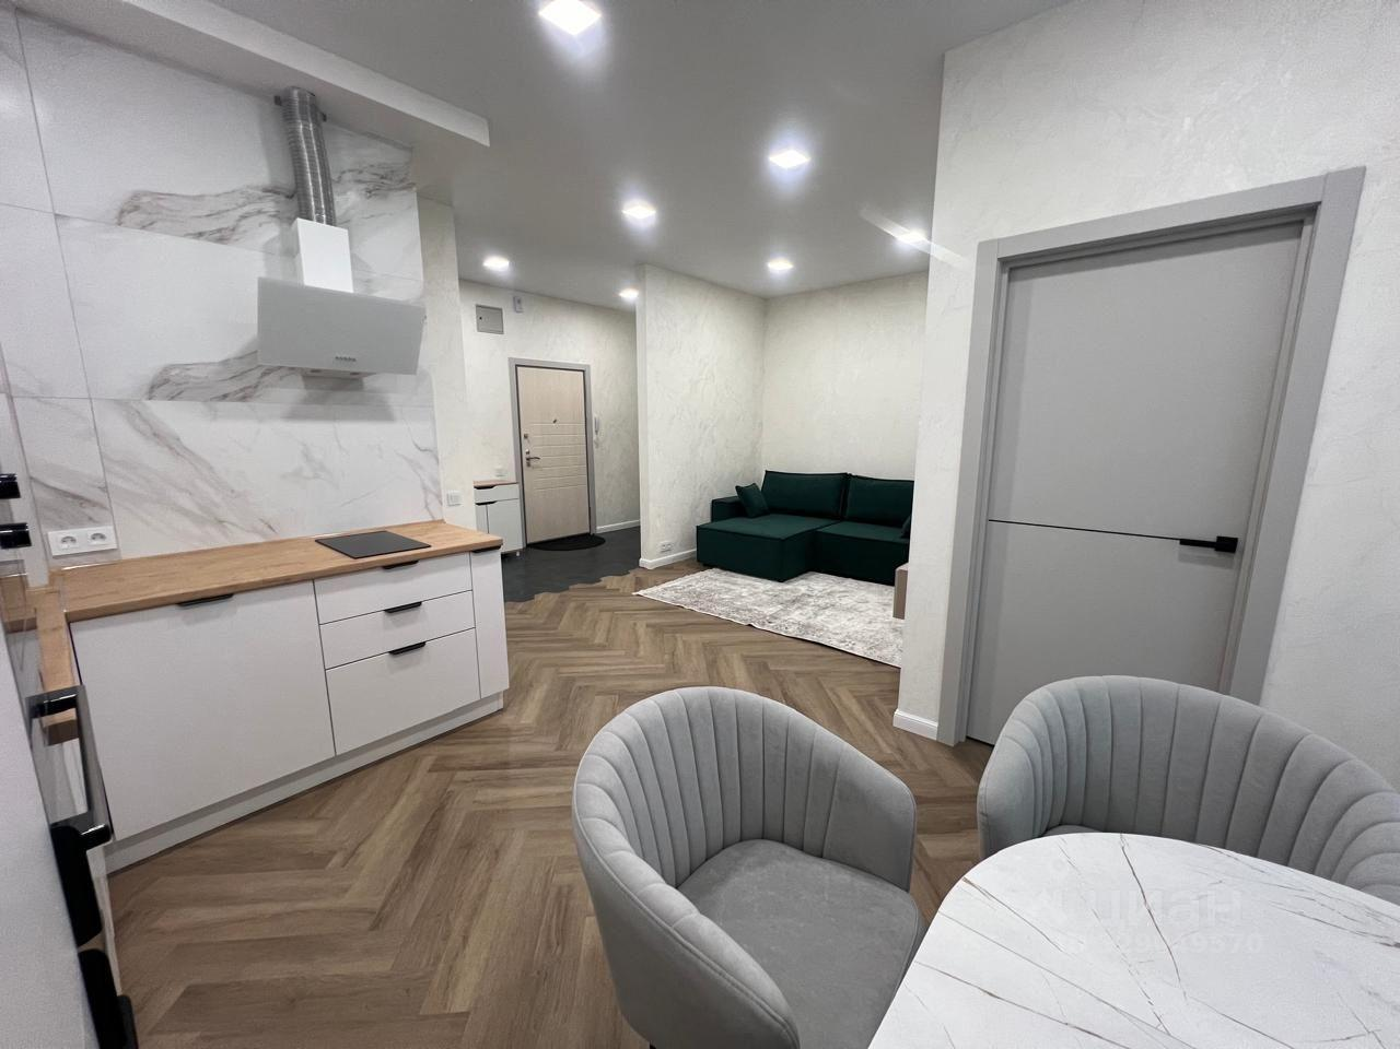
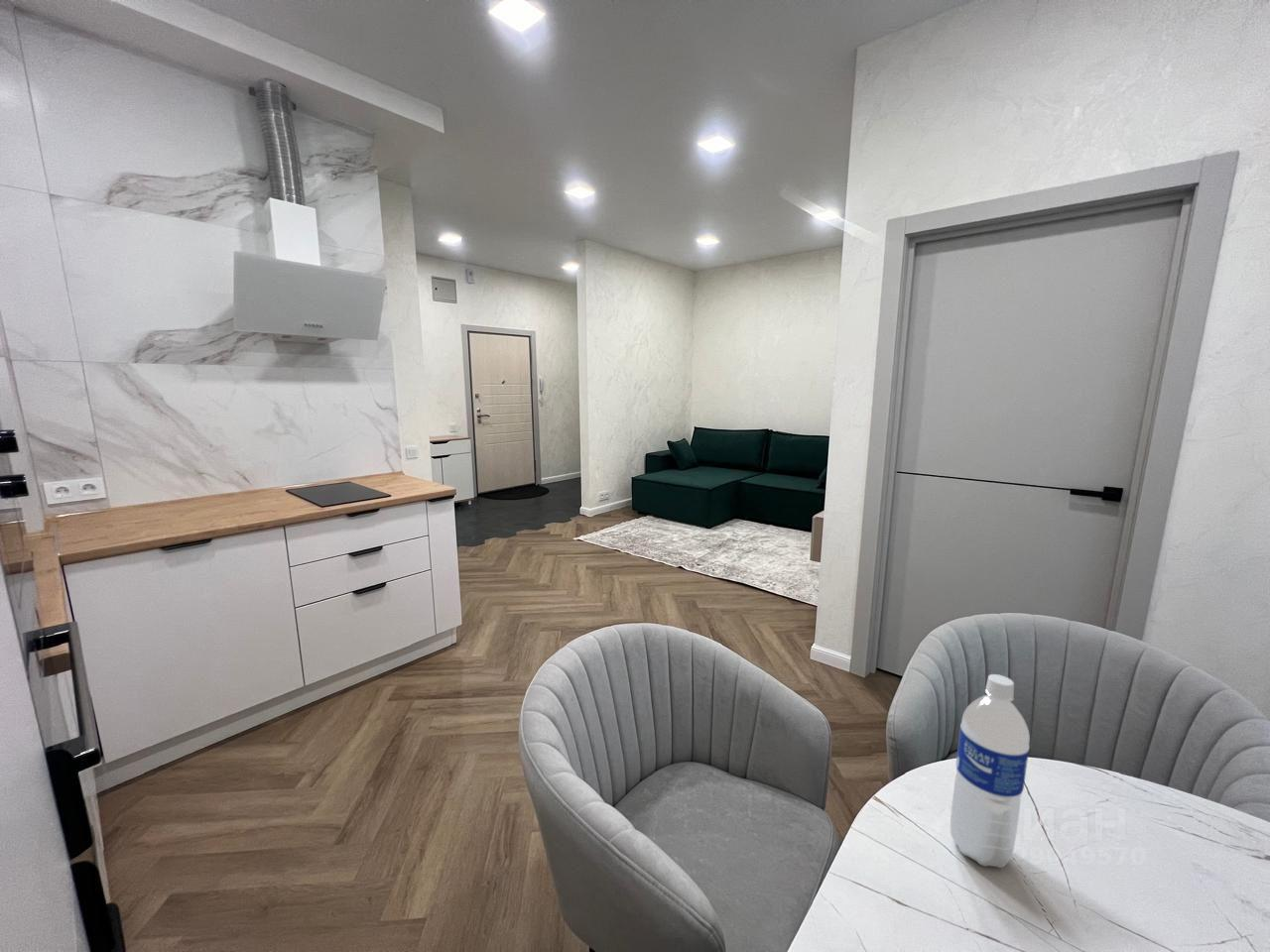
+ water bottle [950,673,1031,869]
